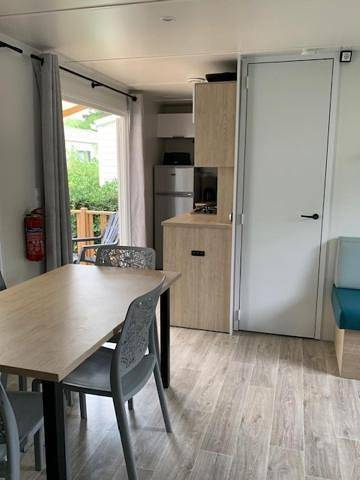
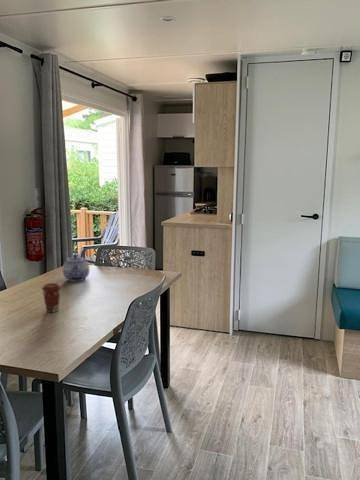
+ coffee cup [41,282,62,313]
+ teapot [62,253,91,282]
